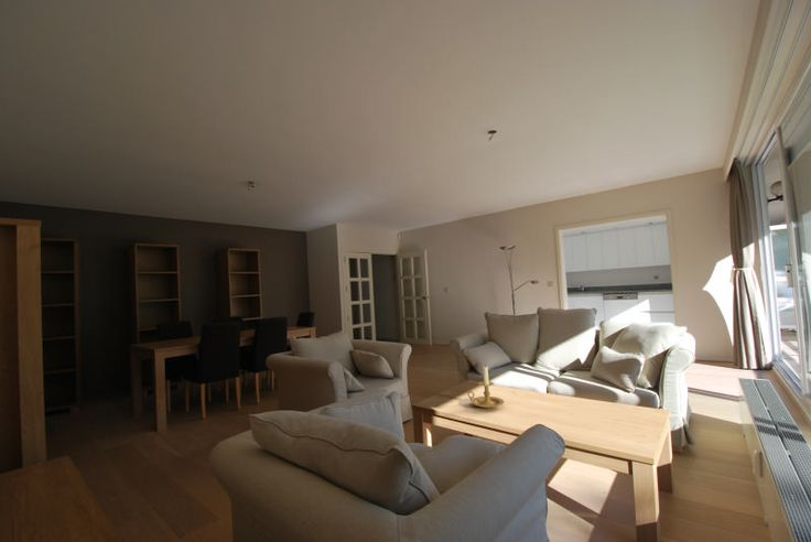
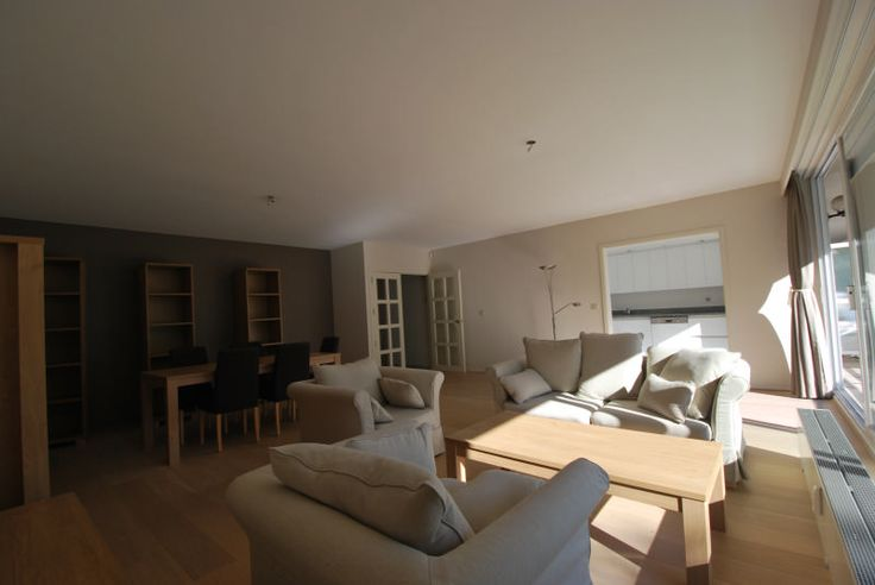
- candle holder [466,364,505,409]
